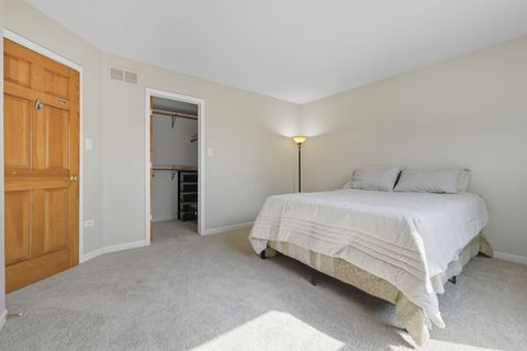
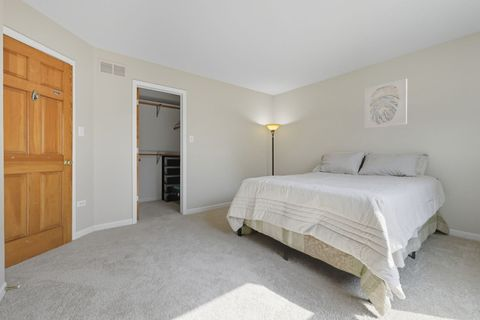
+ wall art [363,78,408,129]
